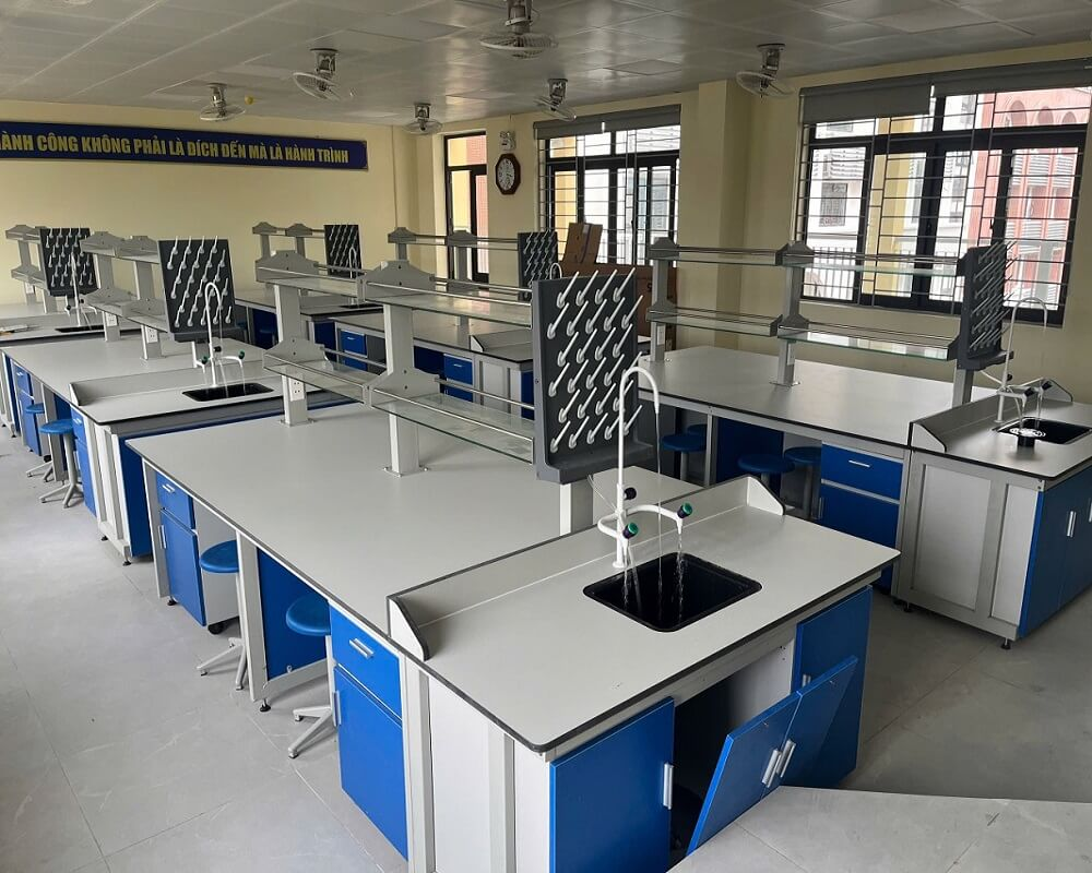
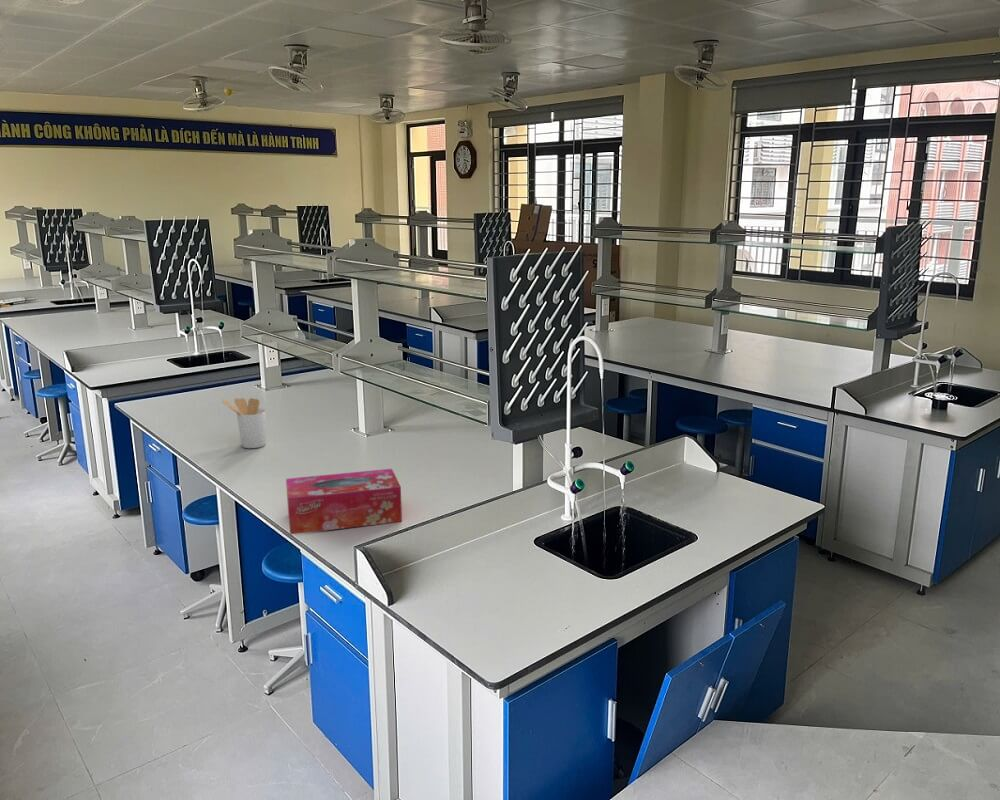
+ tissue box [285,468,403,535]
+ utensil holder [221,397,267,449]
